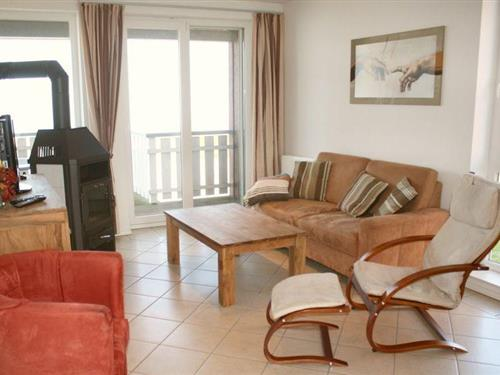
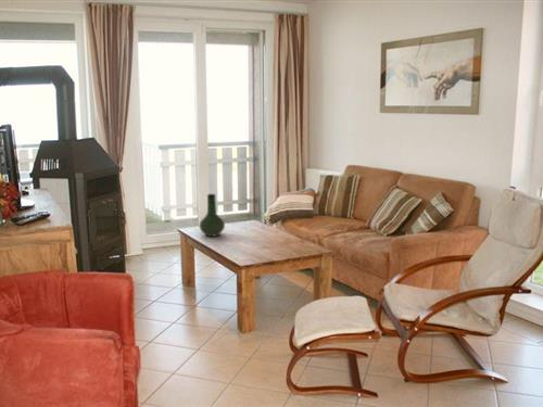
+ vase [199,193,226,238]
